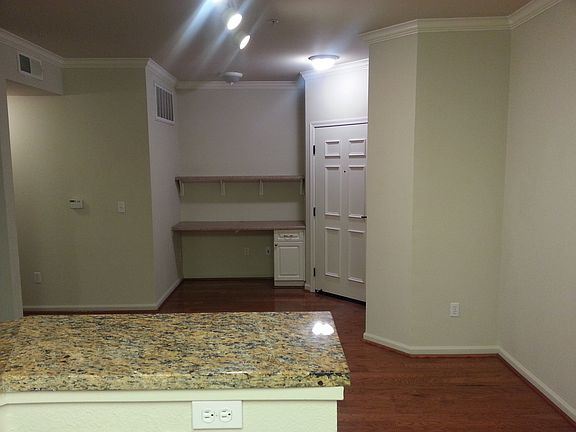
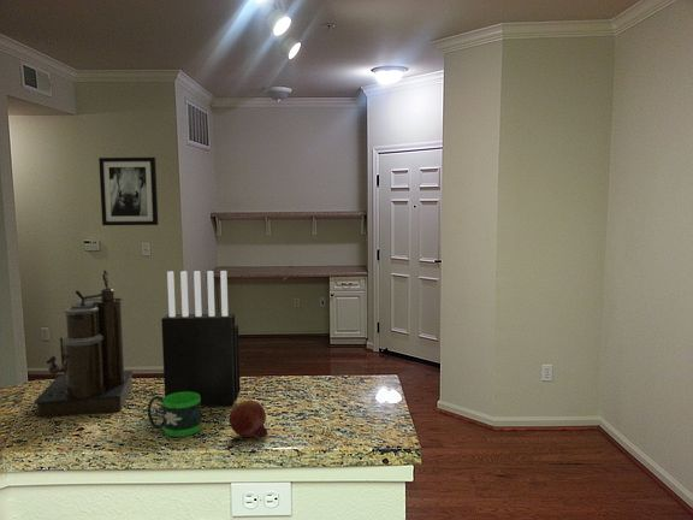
+ wall art [97,156,159,226]
+ mug [147,391,202,438]
+ fruit [227,400,268,439]
+ knife block [160,270,242,407]
+ coffee maker [34,270,134,419]
